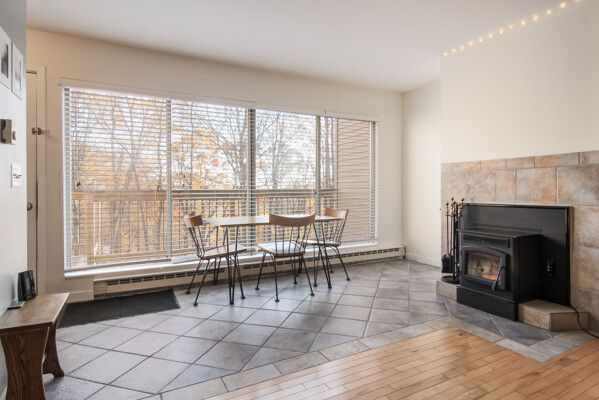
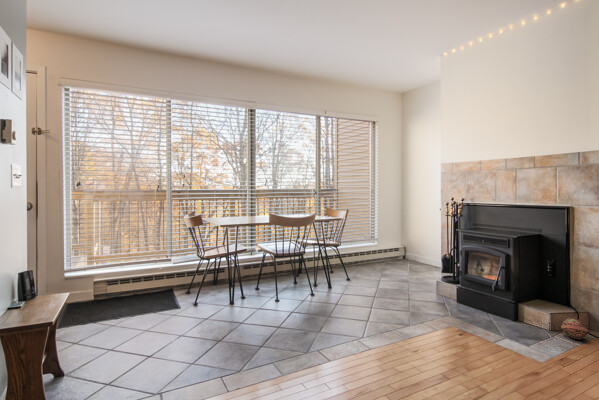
+ decorative ball [560,317,589,340]
